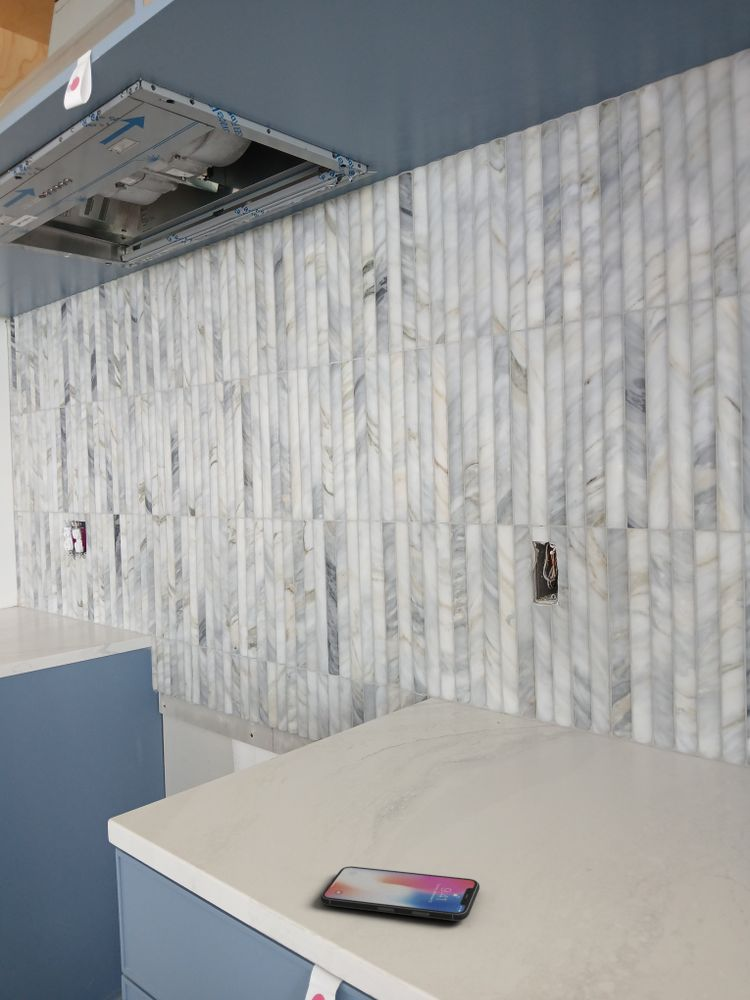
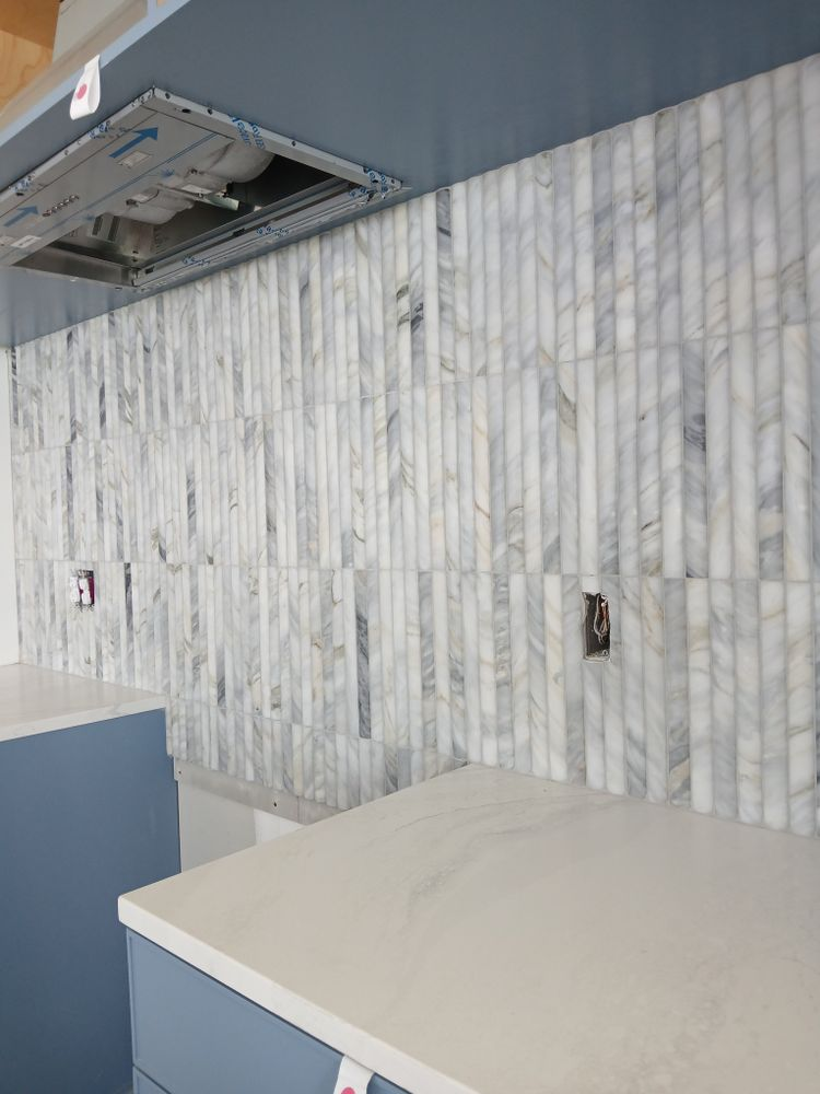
- smartphone [320,865,481,922]
